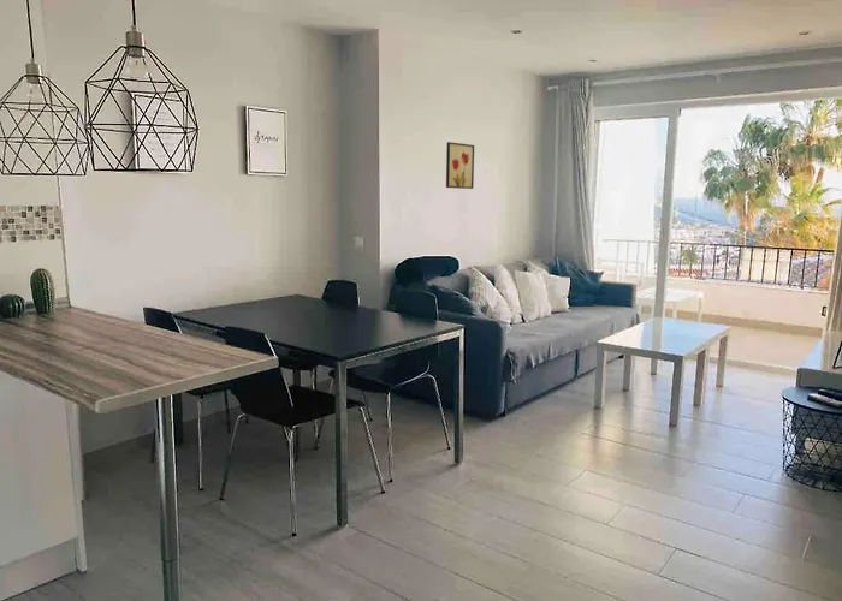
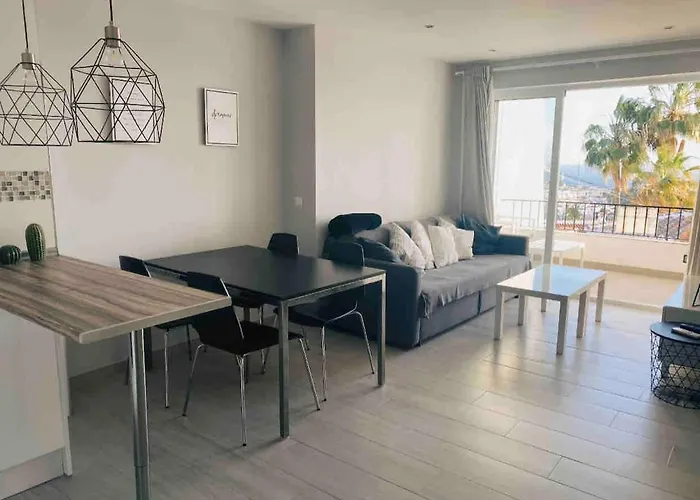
- wall art [445,141,475,190]
